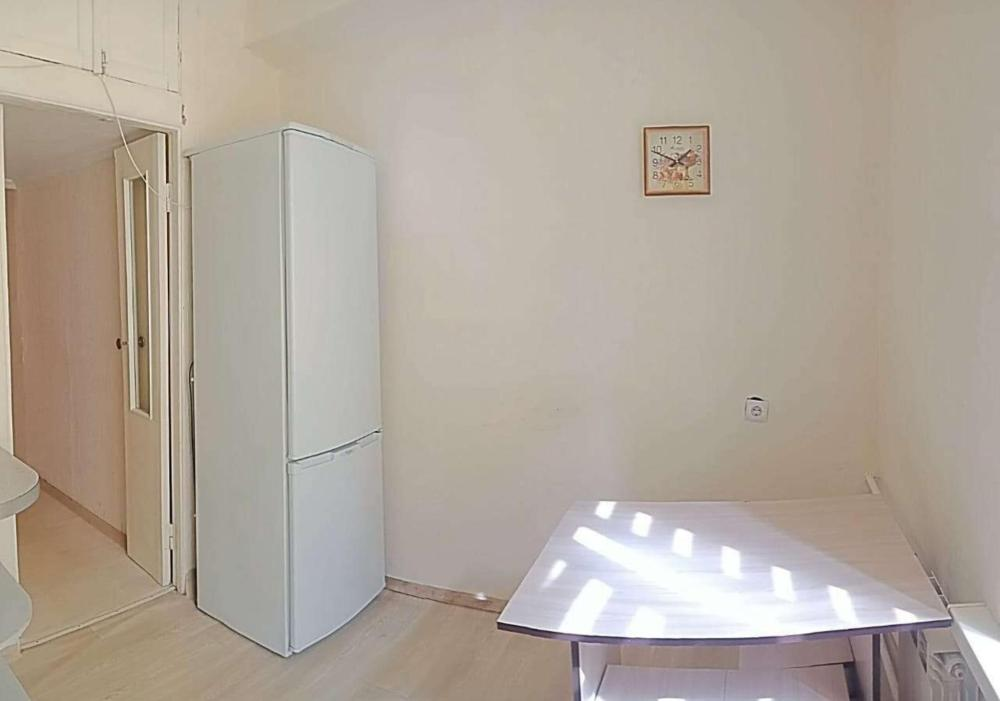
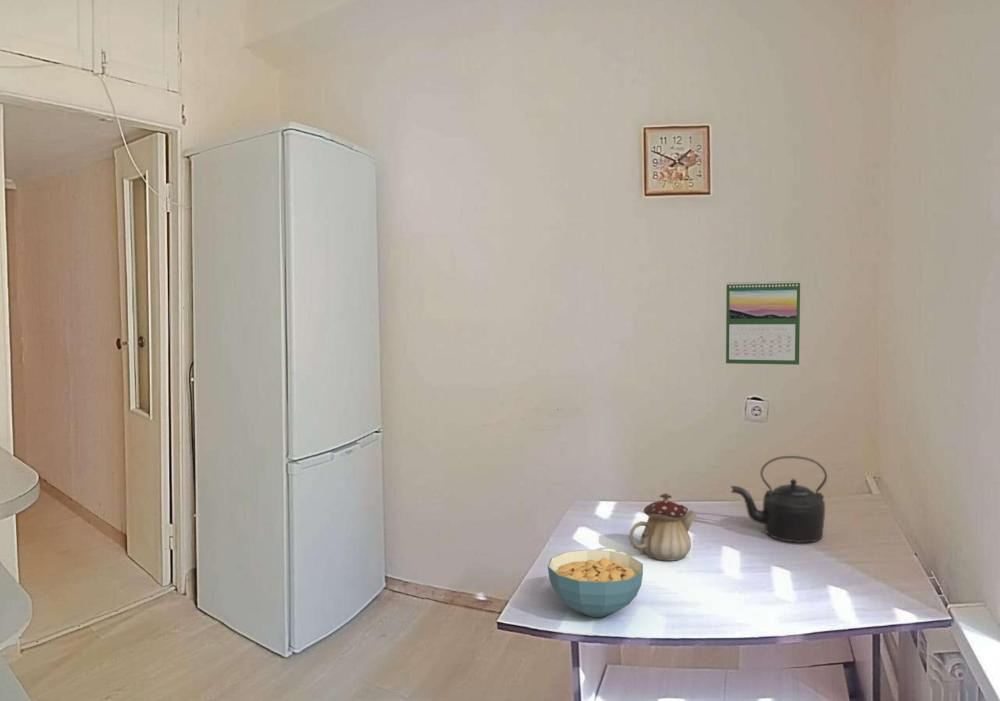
+ kettle [730,455,828,543]
+ teapot [628,492,698,562]
+ cereal bowl [547,549,644,618]
+ calendar [725,279,801,366]
